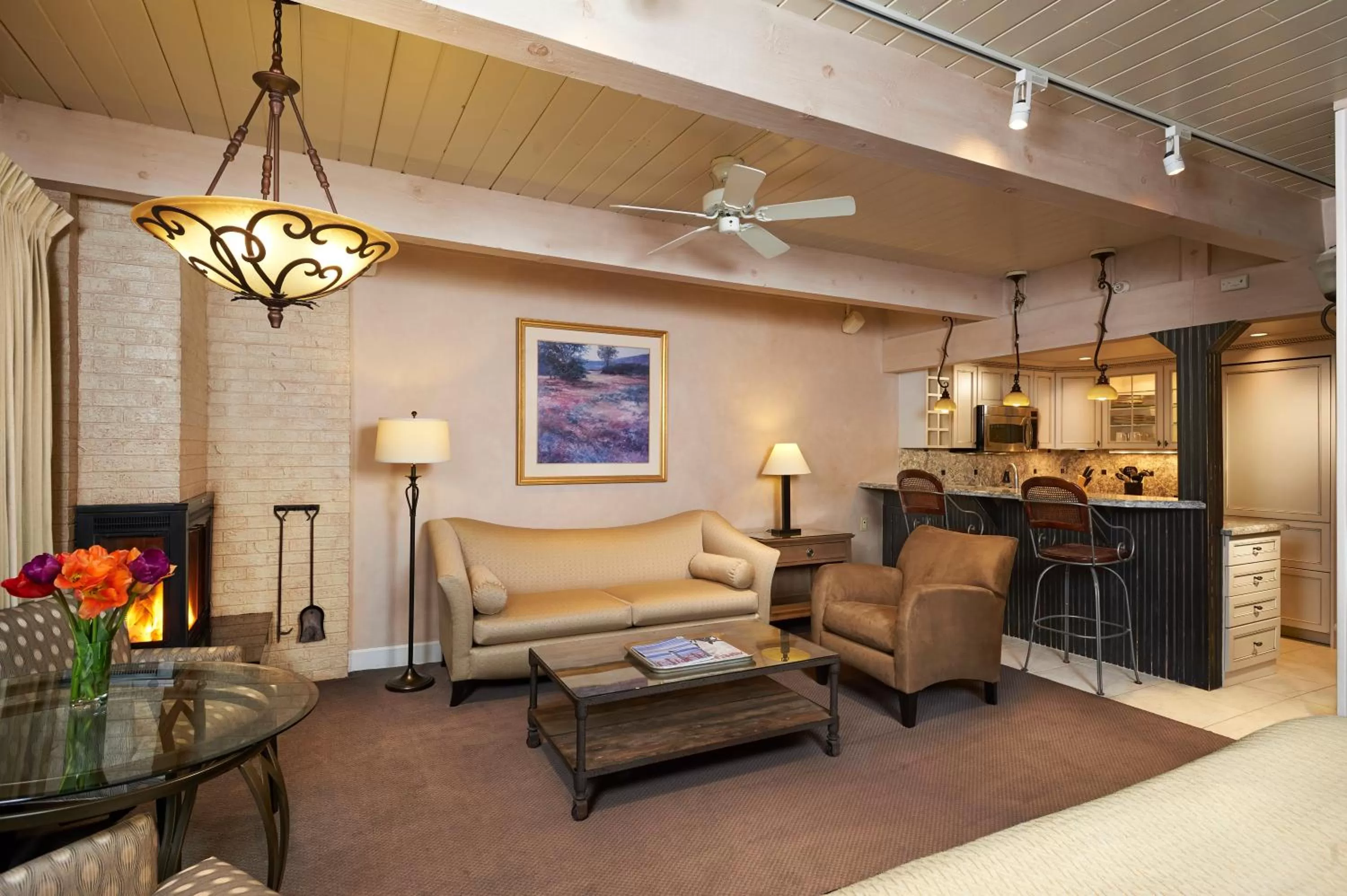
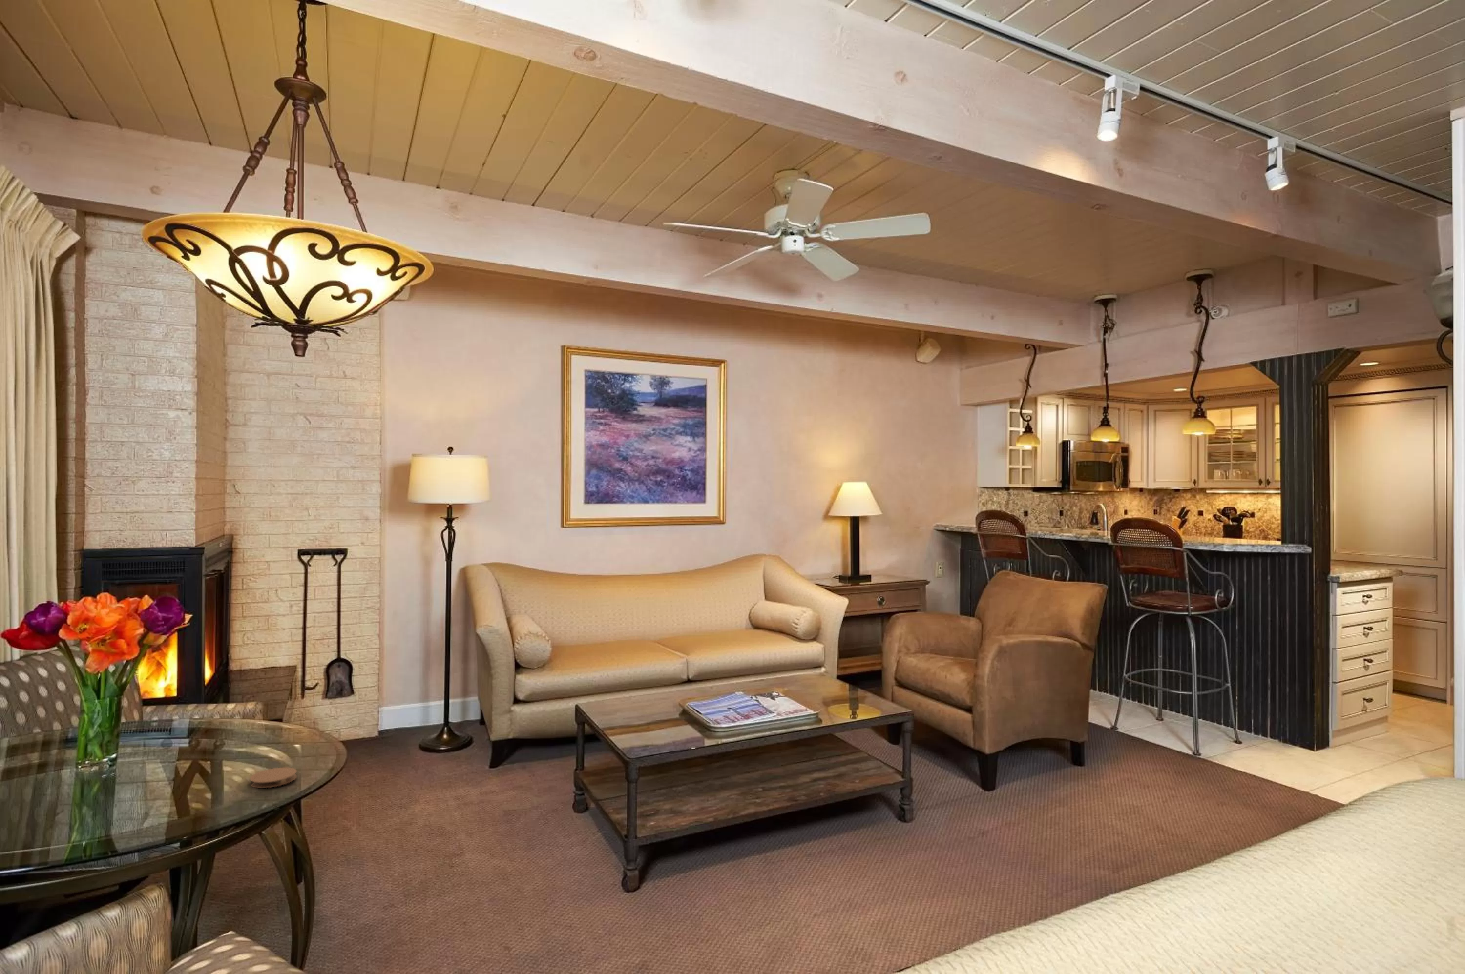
+ coaster [249,766,297,788]
